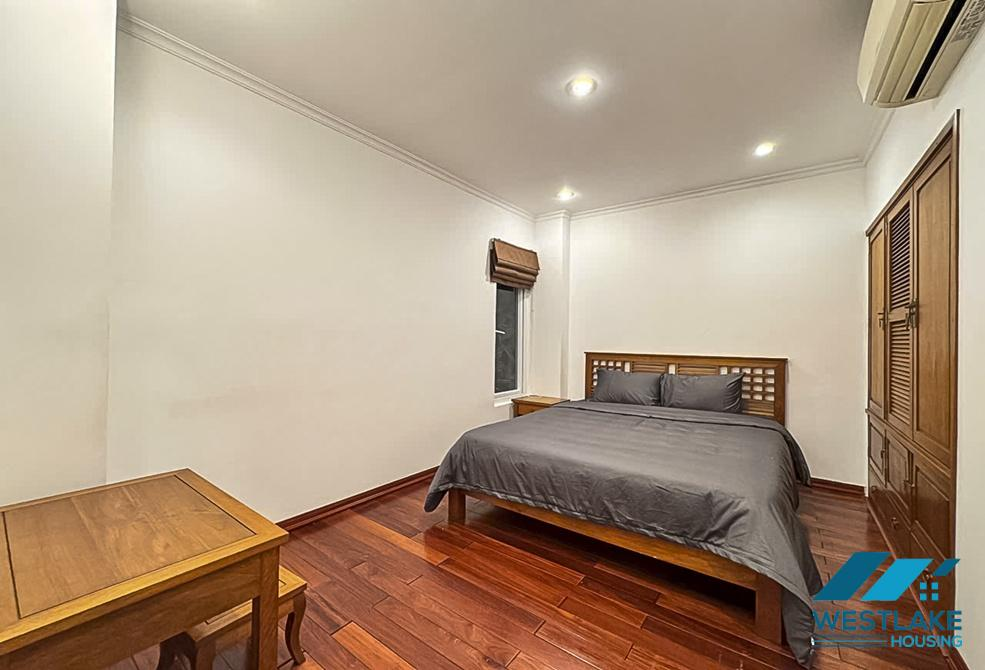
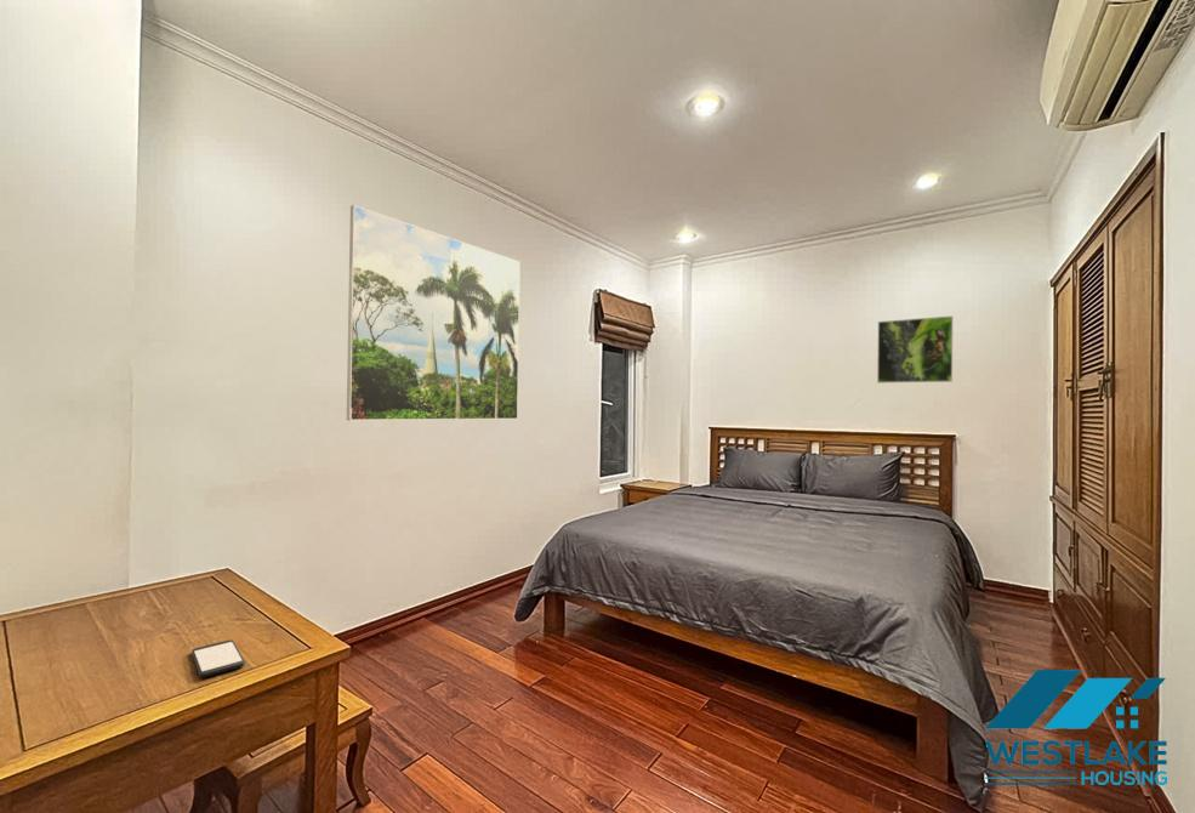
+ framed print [346,204,522,421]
+ smartphone [190,638,246,678]
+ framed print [876,314,954,385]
